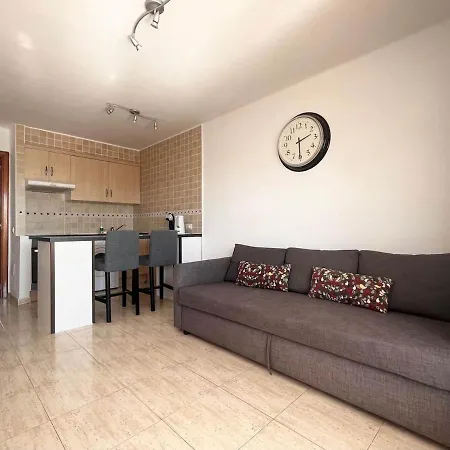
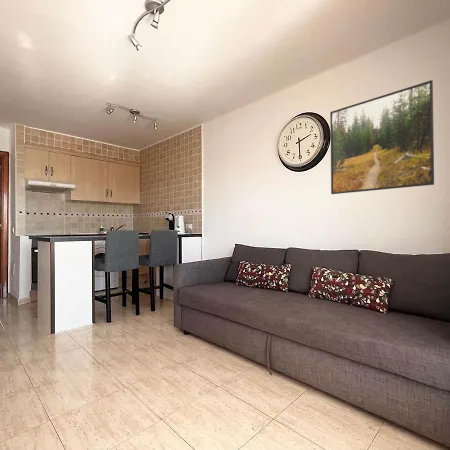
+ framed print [329,79,435,195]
